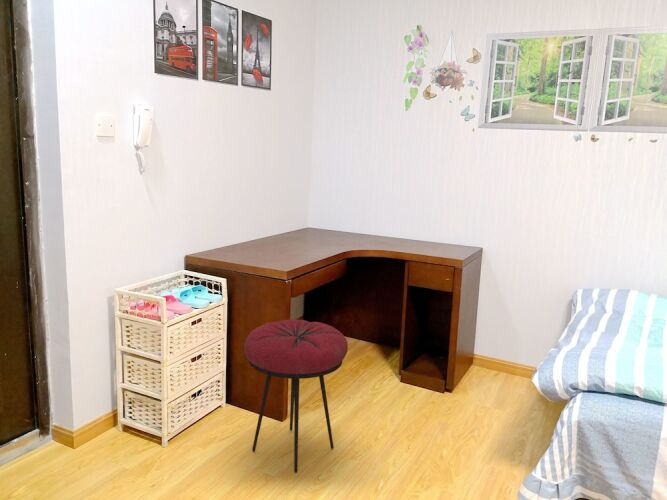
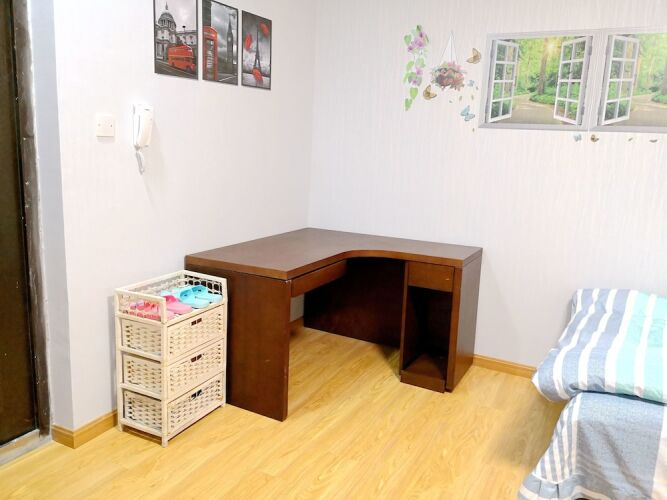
- stool [243,318,349,474]
